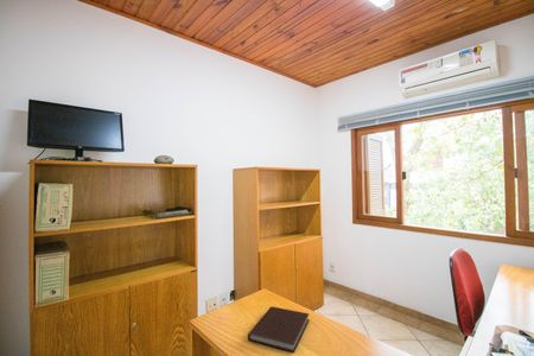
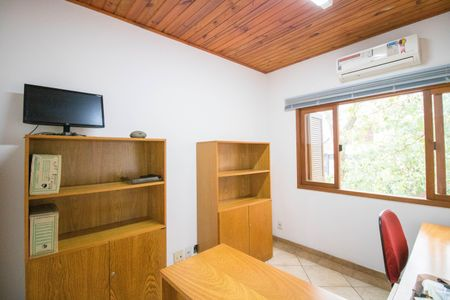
- notebook [247,305,311,354]
